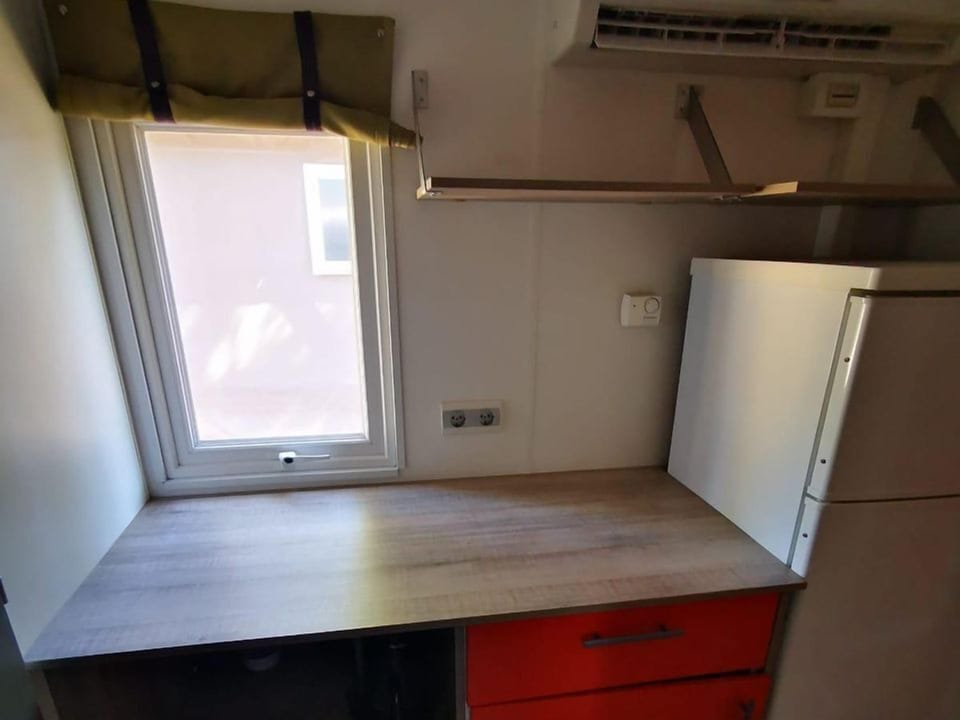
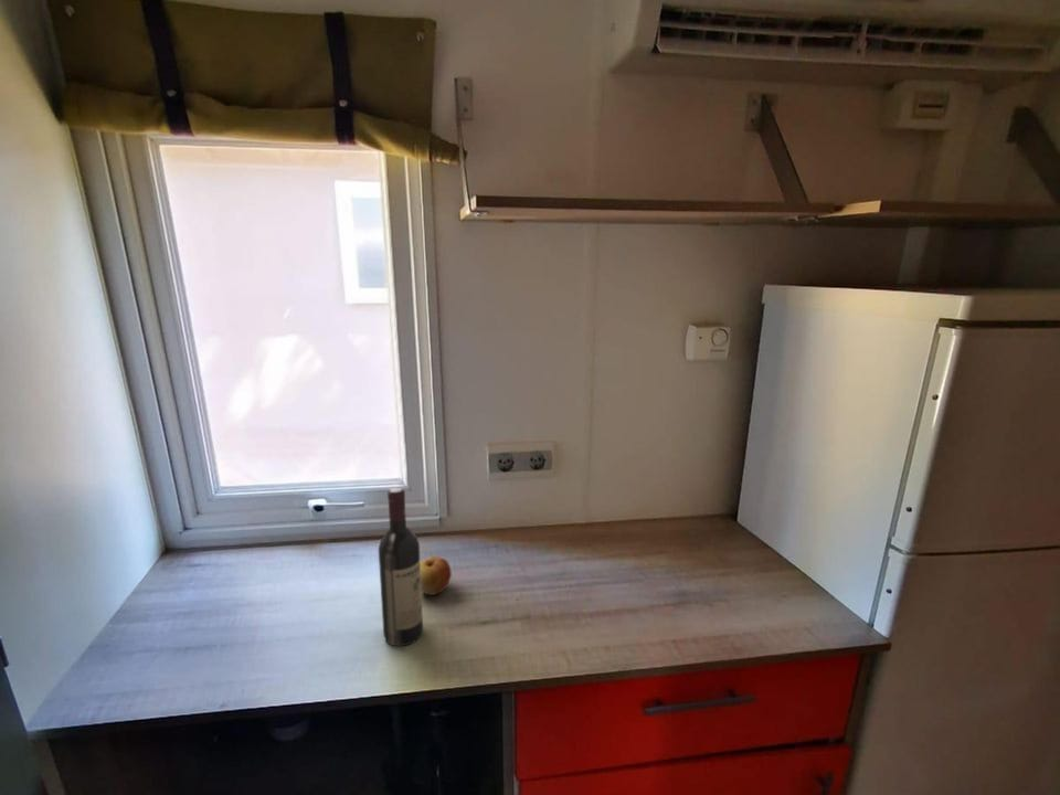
+ apple [420,555,453,596]
+ wine bottle [378,487,424,647]
